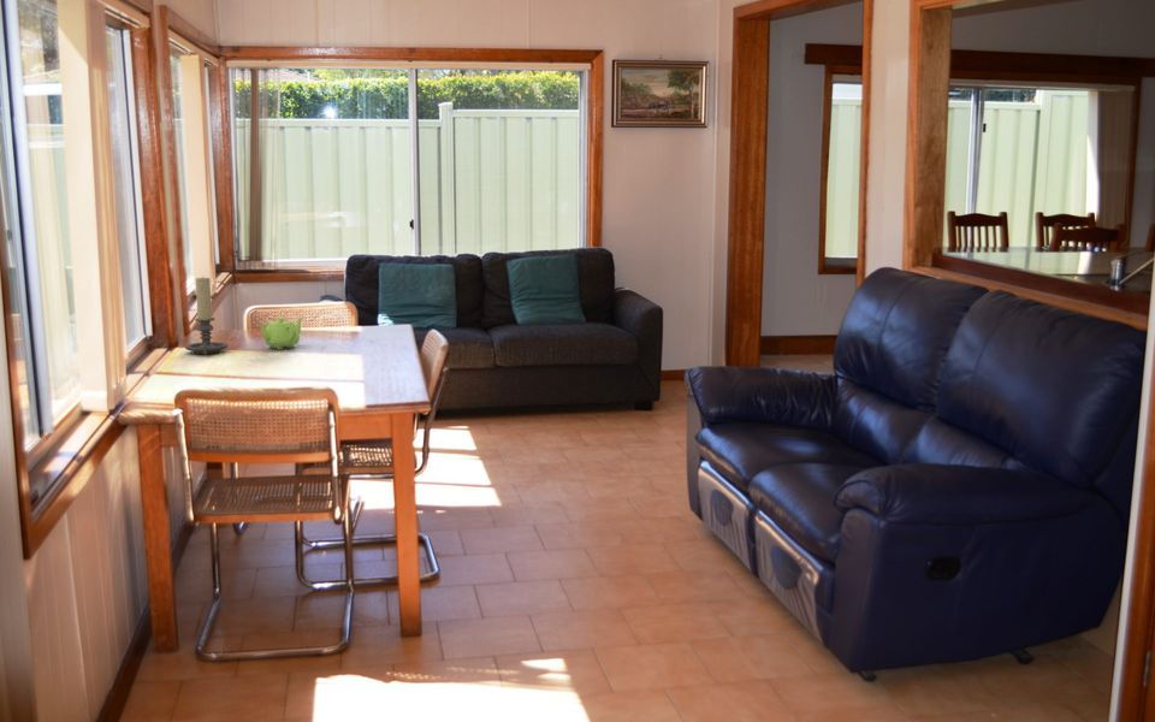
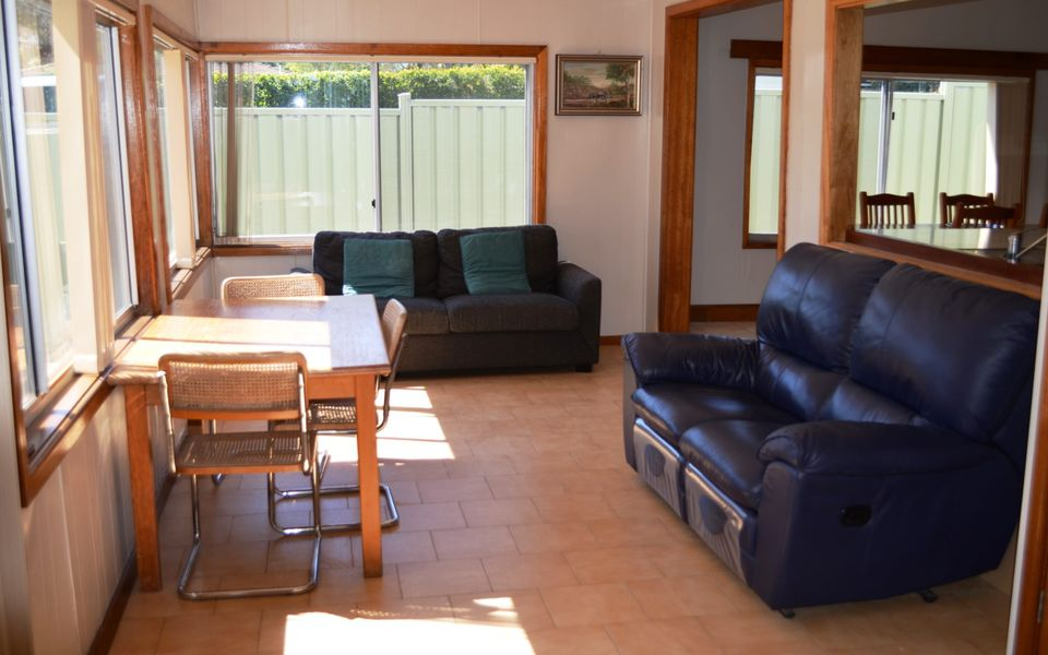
- candle holder [184,276,229,356]
- teapot [257,316,304,350]
